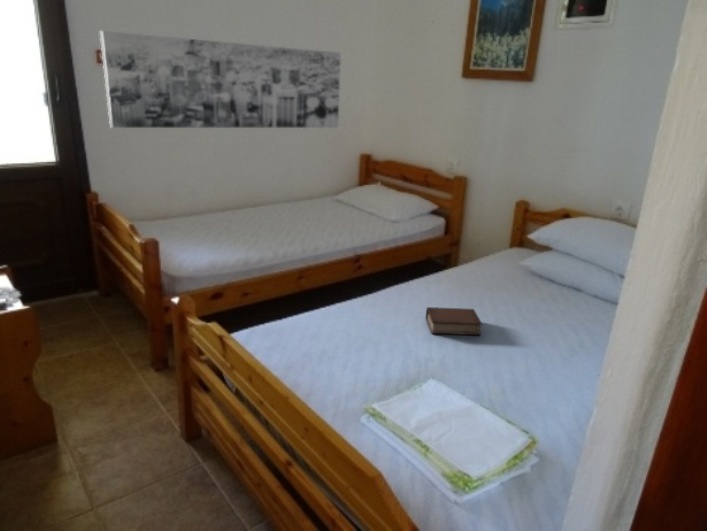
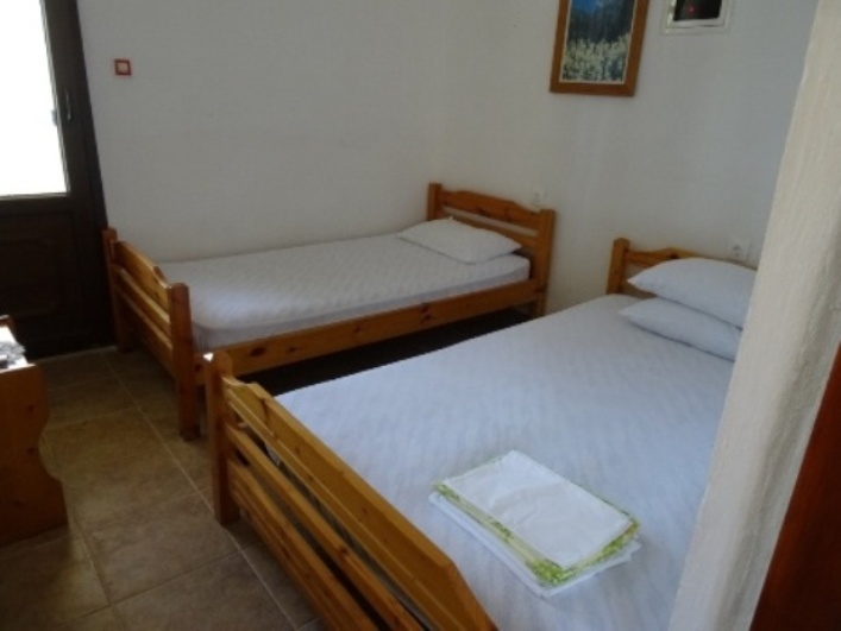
- book [425,306,483,336]
- wall art [99,30,342,129]
